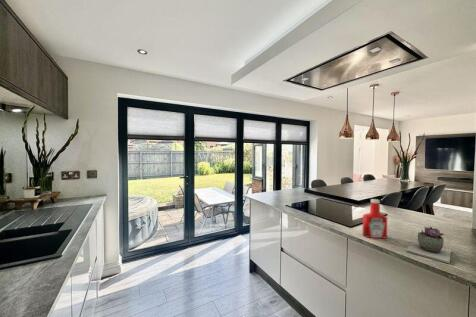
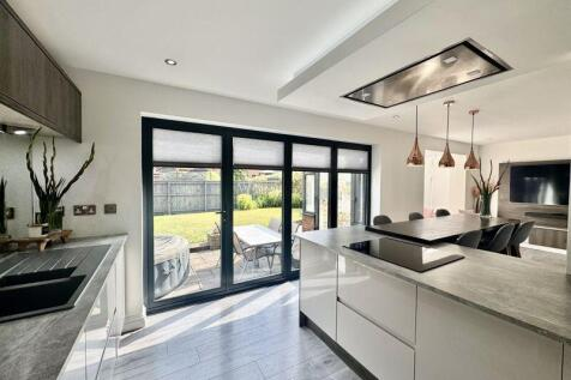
- succulent plant [405,226,452,265]
- soap bottle [361,198,388,240]
